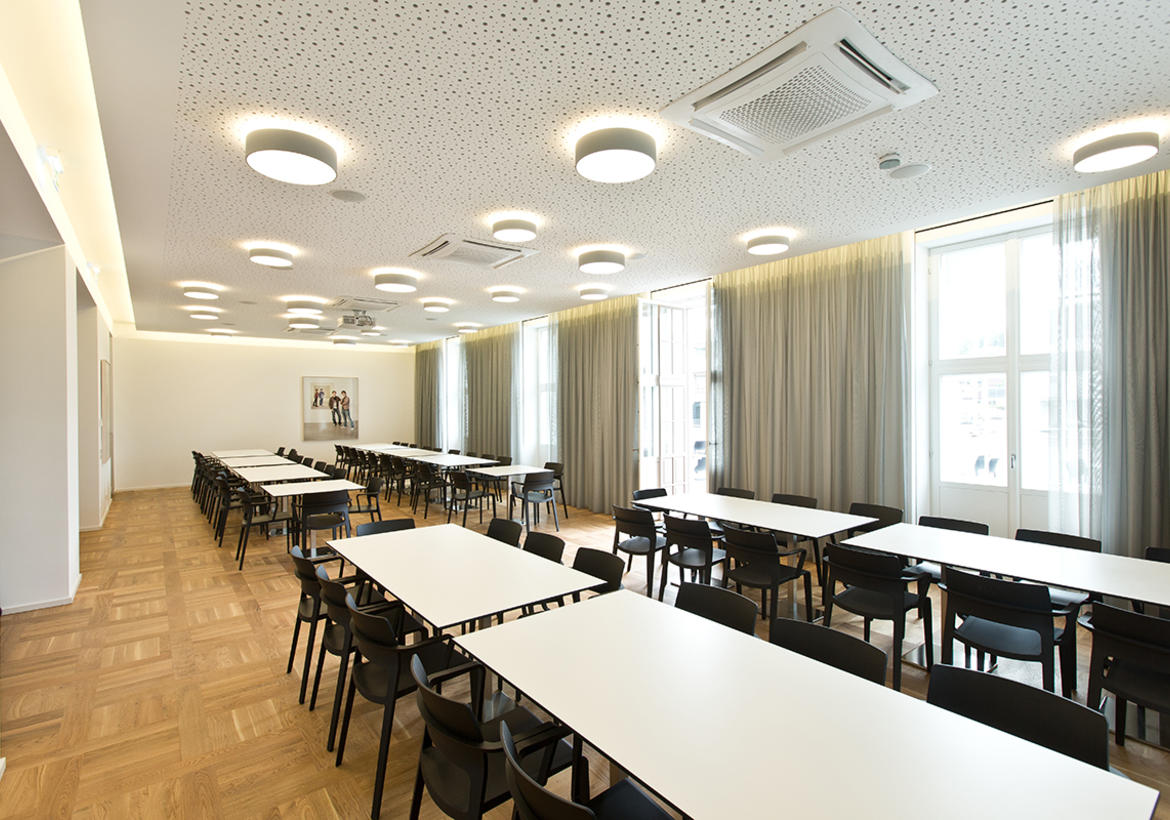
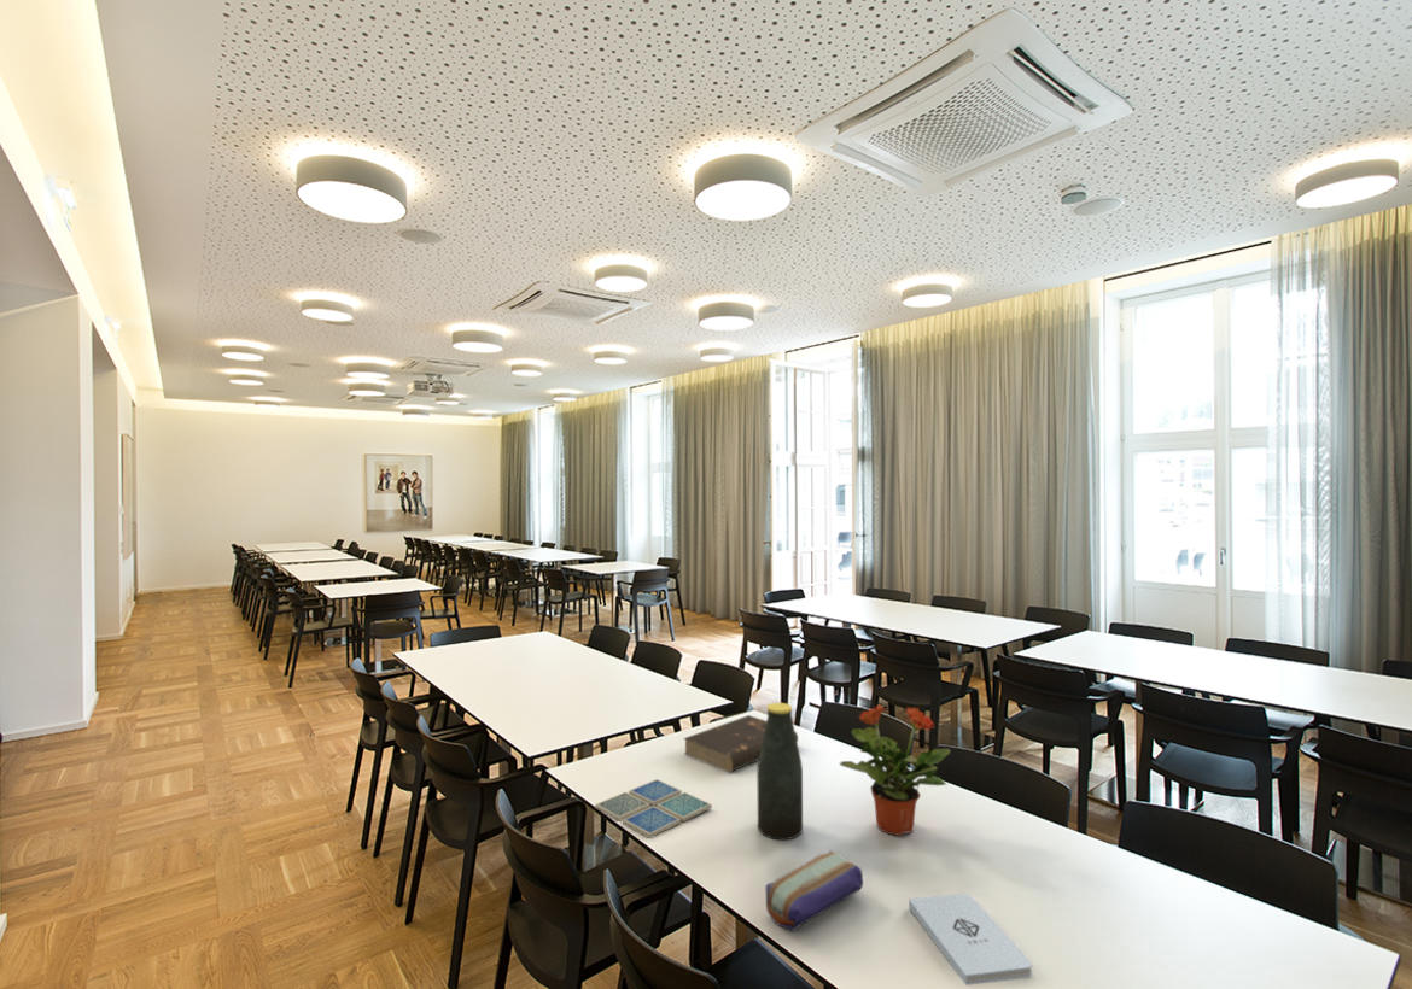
+ bottle [755,702,804,841]
+ potted plant [838,703,951,837]
+ drink coaster [594,778,713,839]
+ notepad [908,893,1033,987]
+ book [682,714,799,773]
+ pencil case [765,850,864,932]
